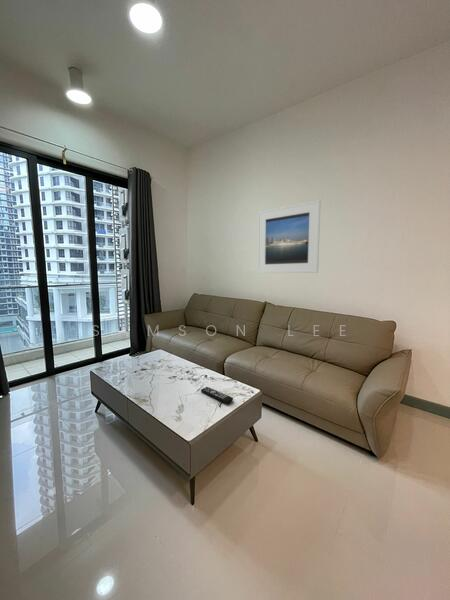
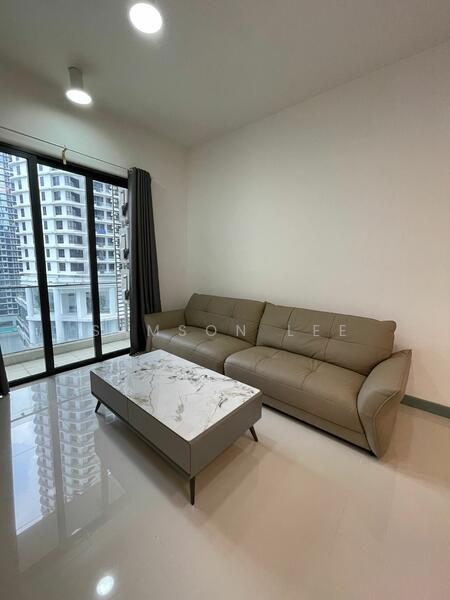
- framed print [256,199,322,274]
- remote control [200,386,234,404]
